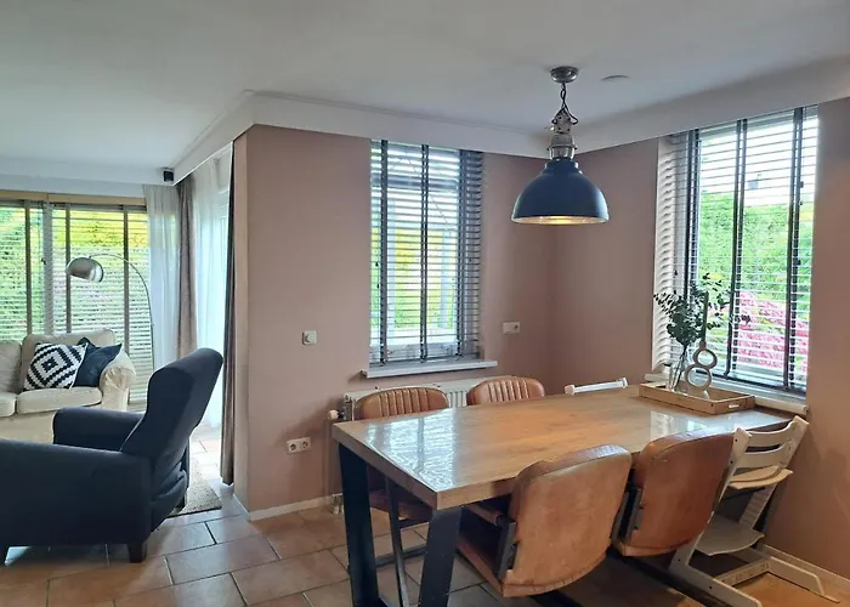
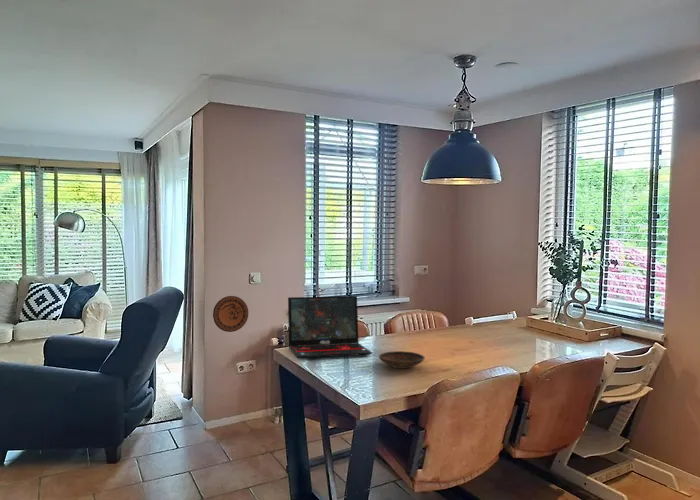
+ laptop [287,295,373,360]
+ decorative plate [212,295,249,333]
+ bowl [378,350,426,369]
